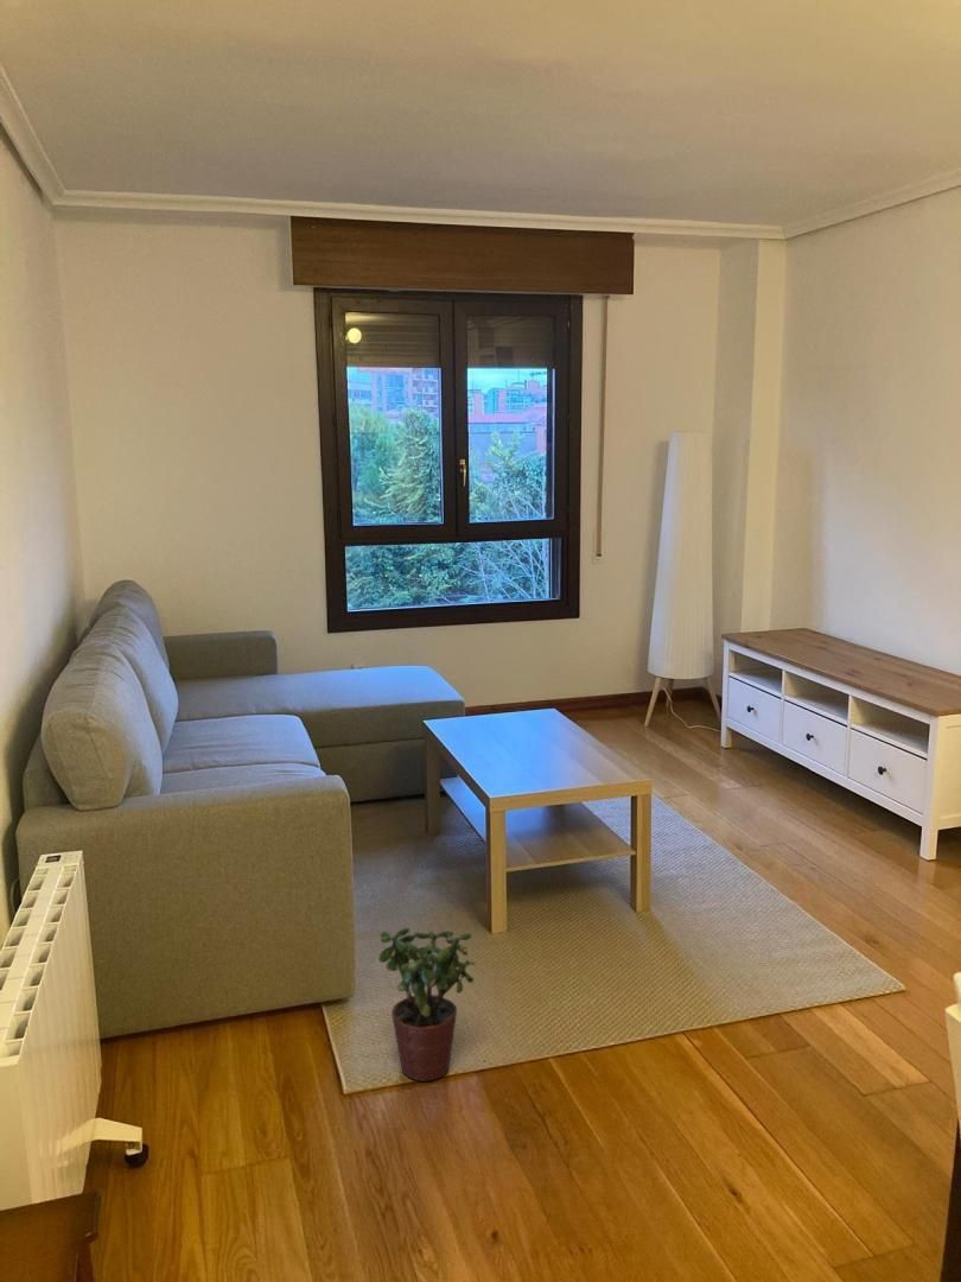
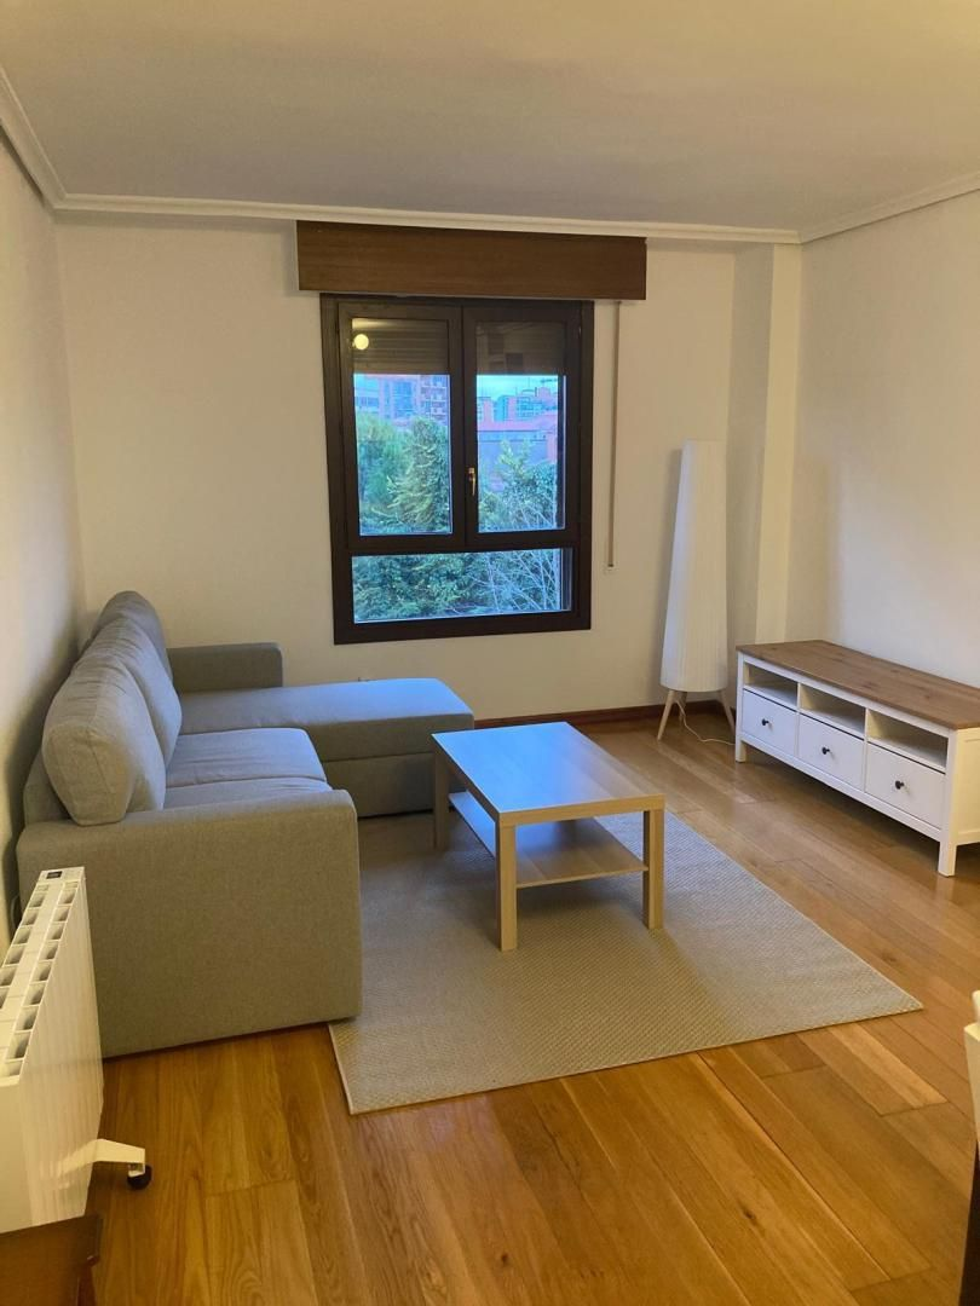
- potted plant [378,927,477,1083]
